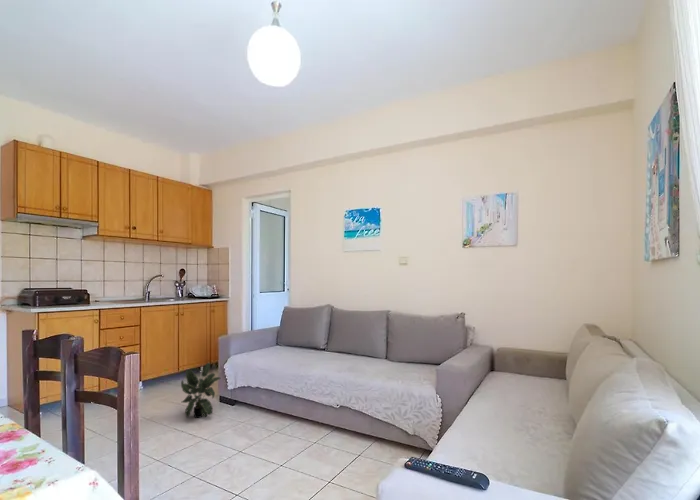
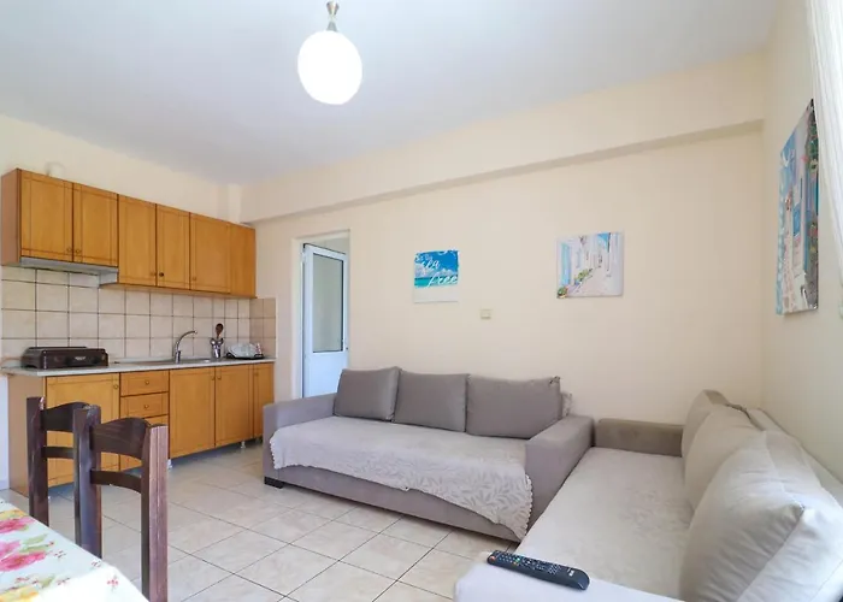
- potted plant [180,362,222,419]
